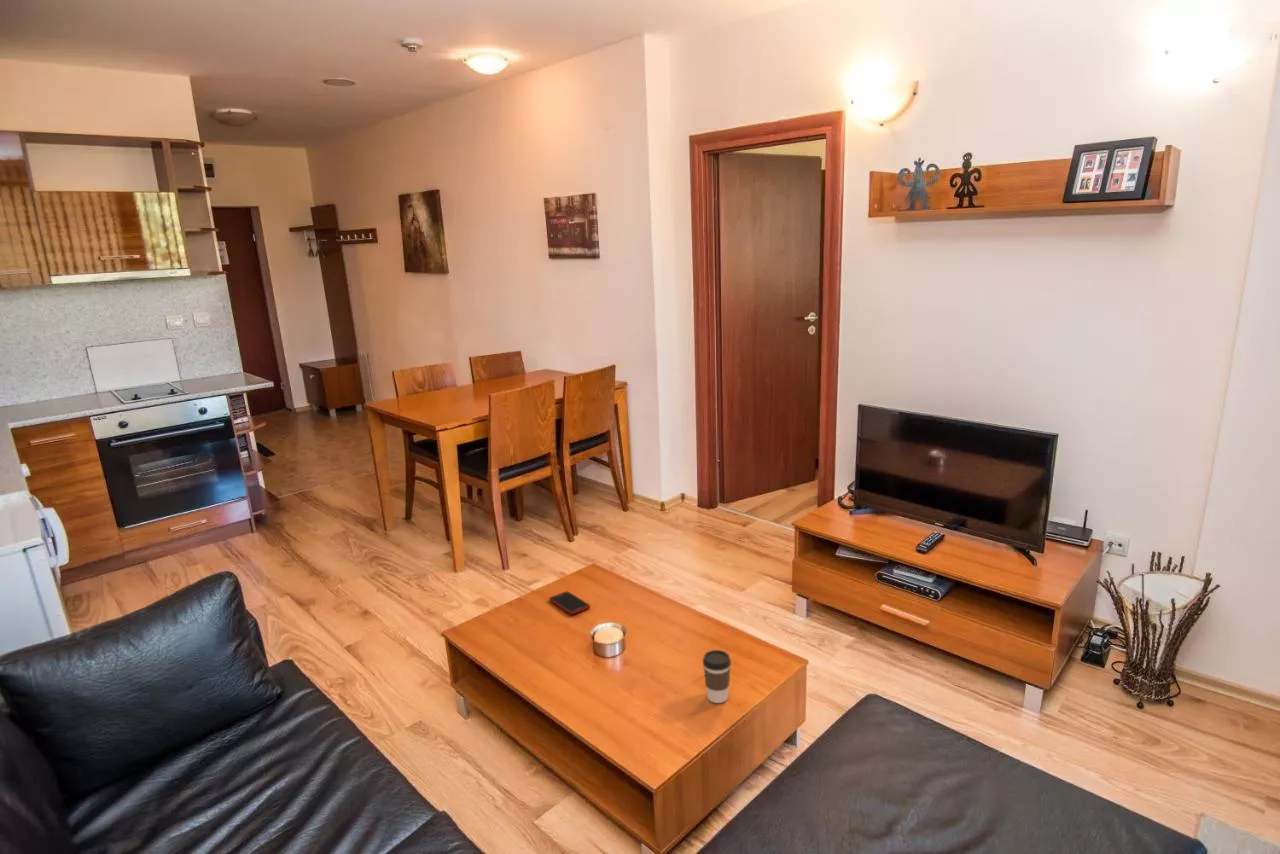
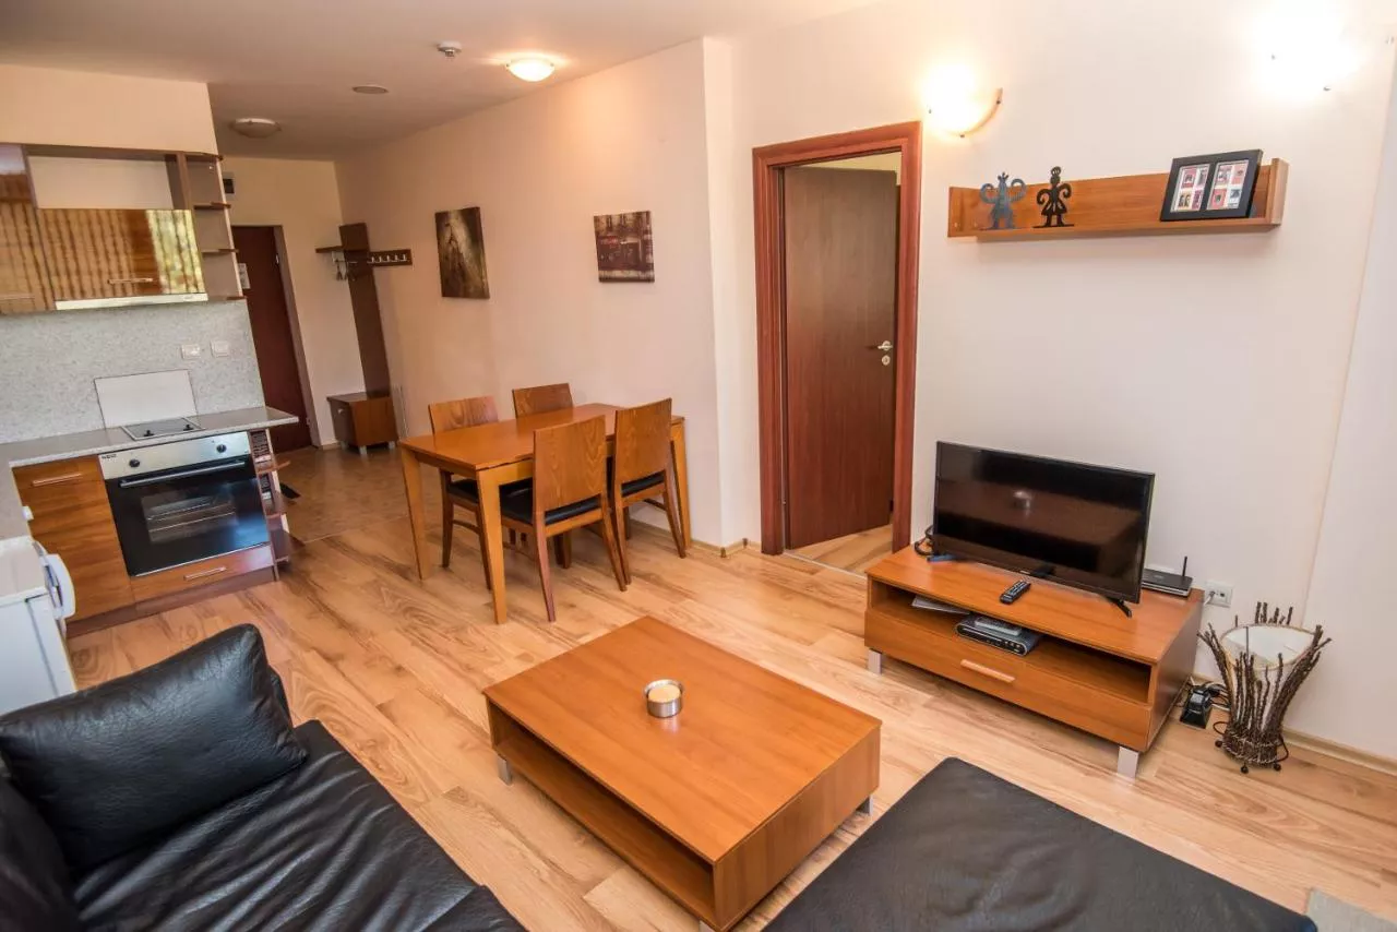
- coffee cup [702,649,732,704]
- cell phone [548,590,591,616]
